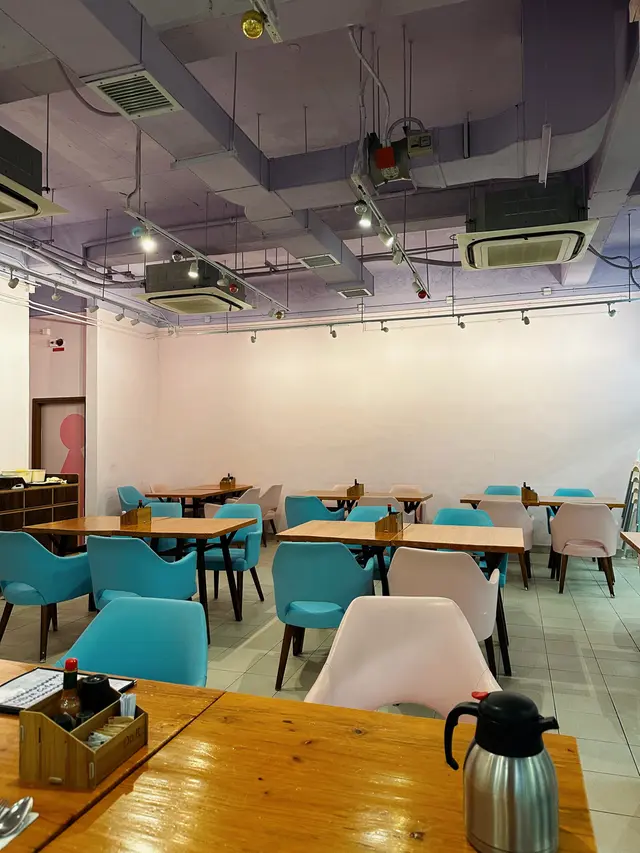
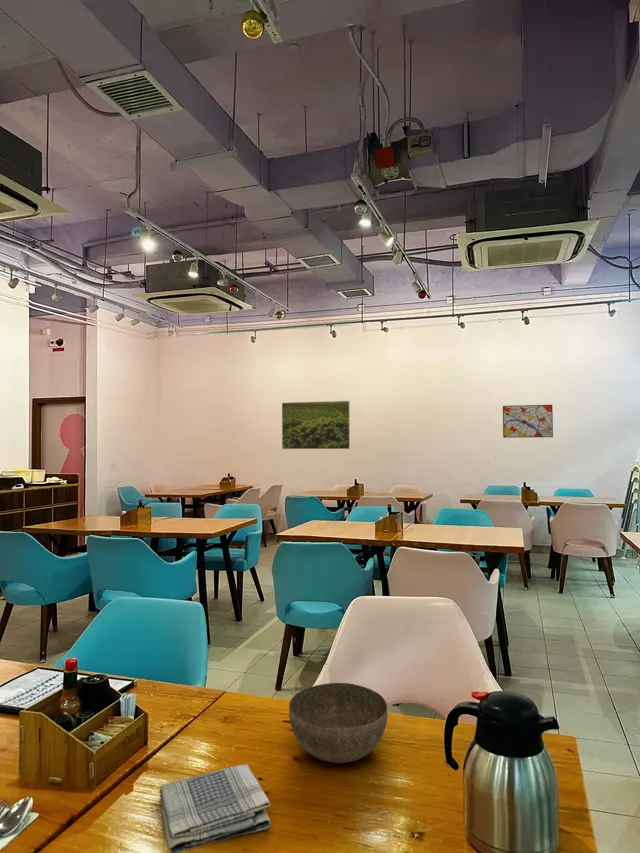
+ wall art [502,404,554,439]
+ bowl [288,682,389,764]
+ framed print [281,400,351,450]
+ dish towel [158,763,272,853]
